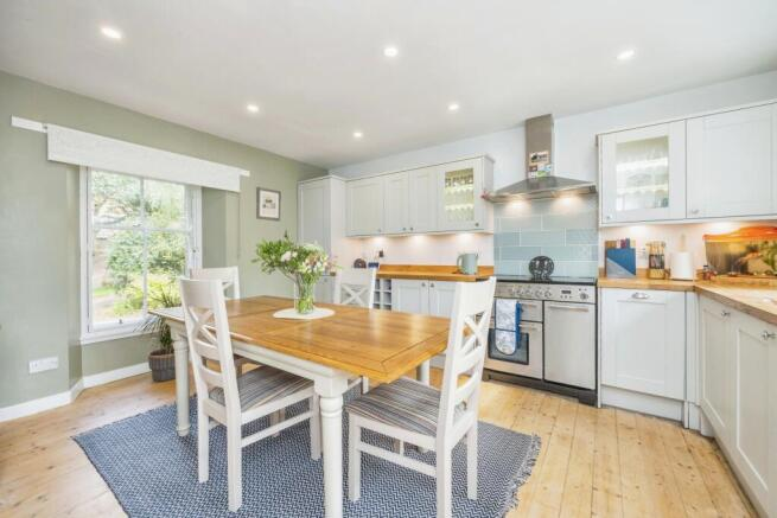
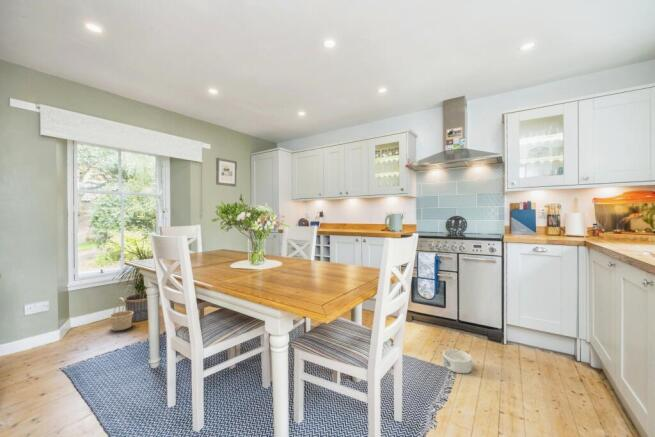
+ pet bowl [442,348,474,374]
+ basket [108,297,135,331]
